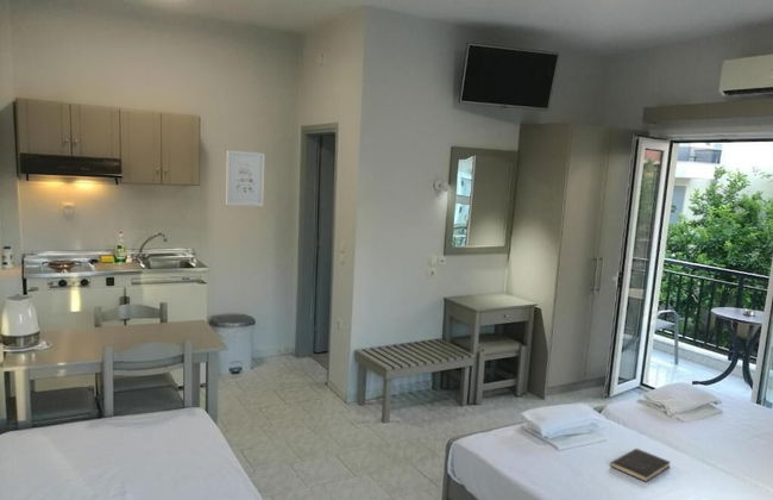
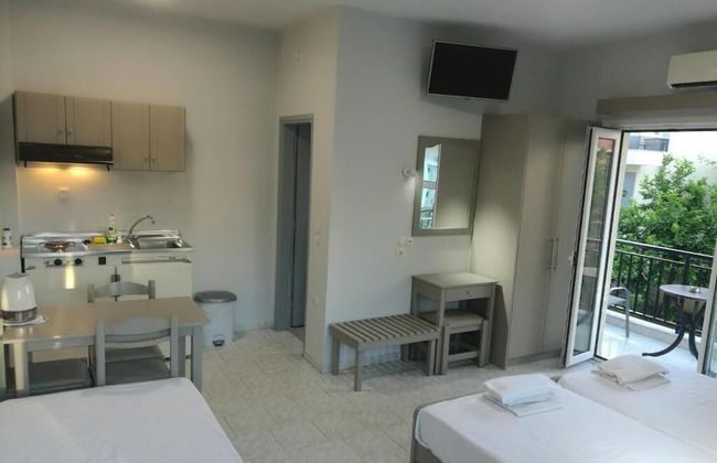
- hardcover book [609,448,672,483]
- wall art [225,149,265,207]
